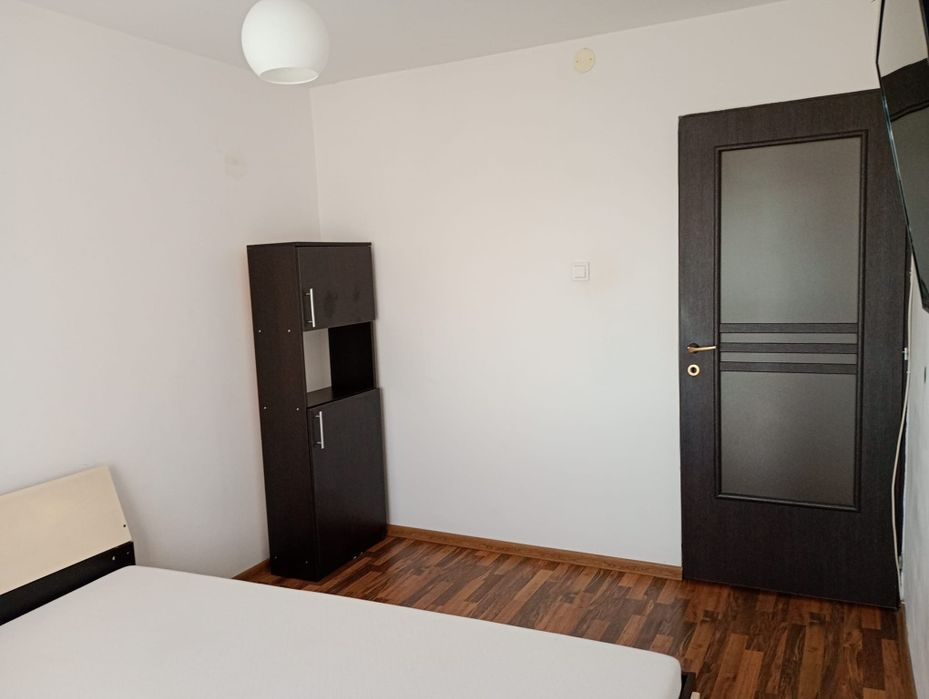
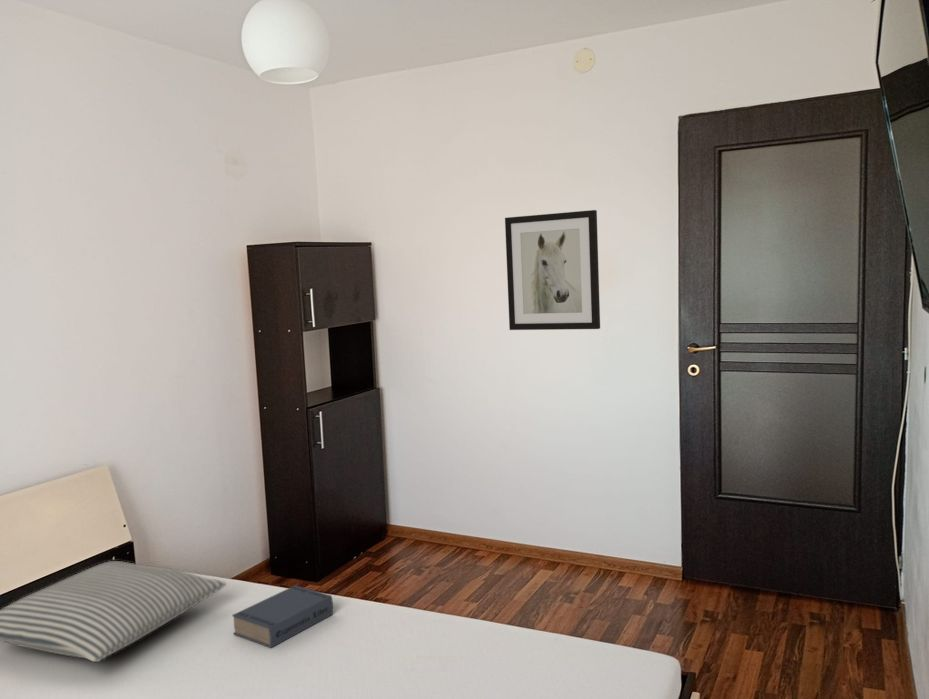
+ wall art [504,209,601,331]
+ book [231,584,334,649]
+ pillow [0,560,227,663]
